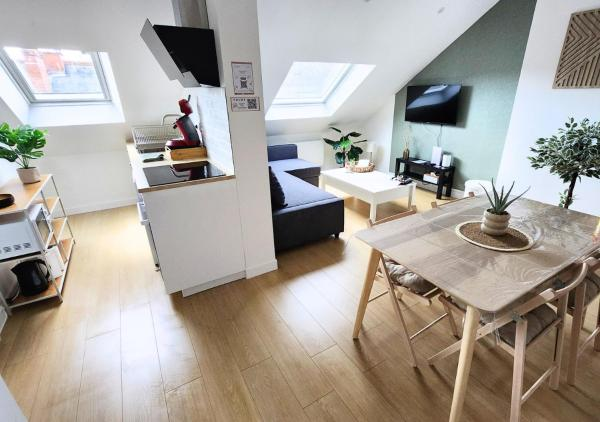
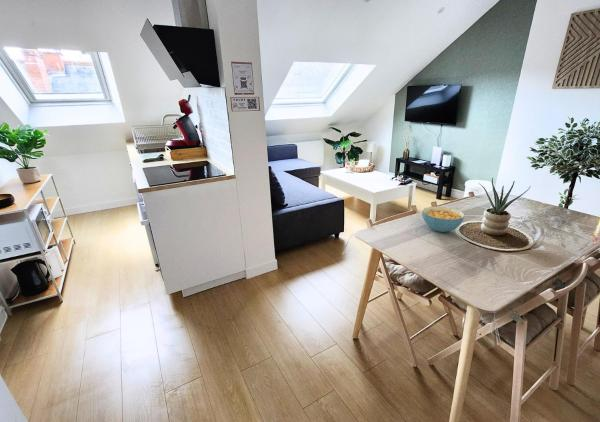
+ cereal bowl [421,206,466,233]
